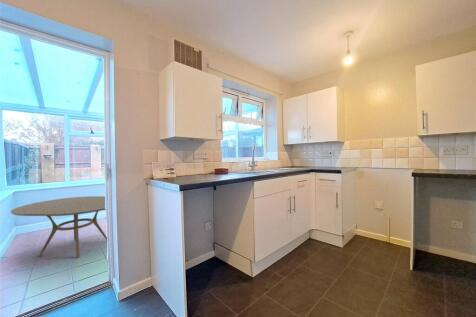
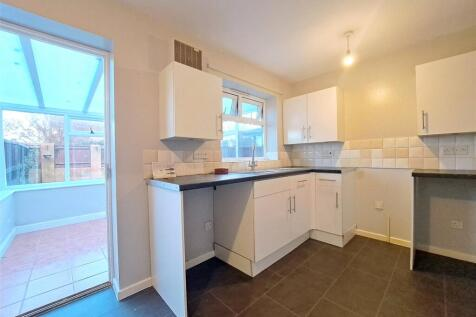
- dining table [10,195,108,259]
